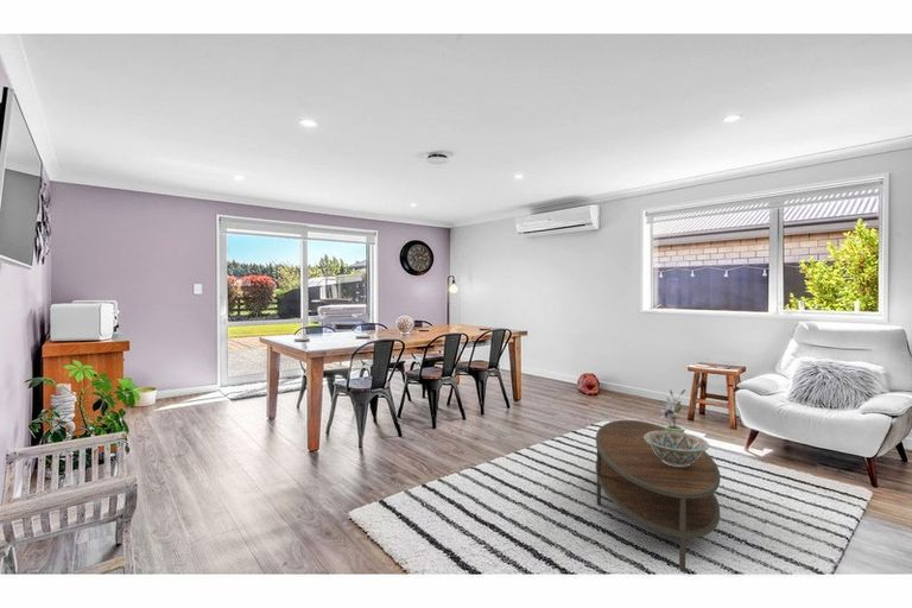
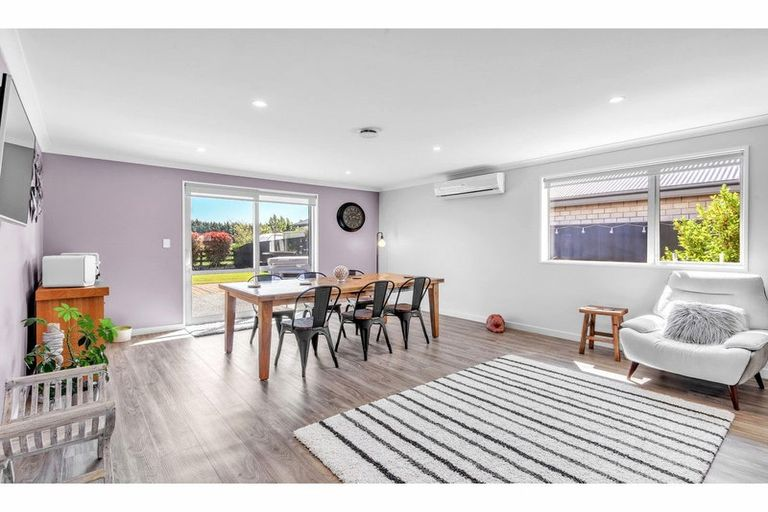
- coffee table [595,419,721,574]
- potted plant [659,388,686,433]
- decorative bowl [644,431,710,467]
